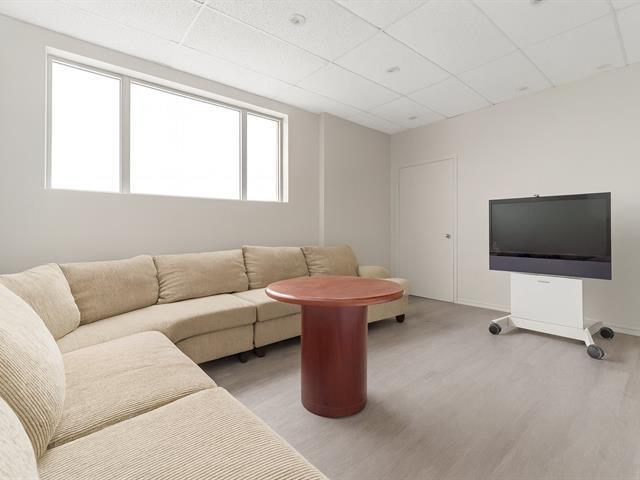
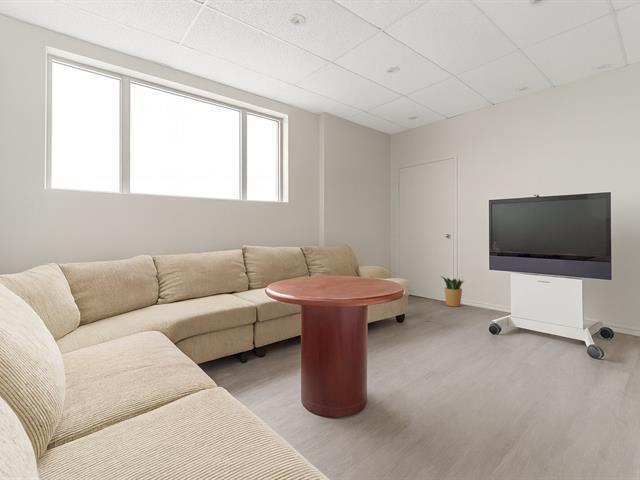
+ potted plant [440,275,465,307]
